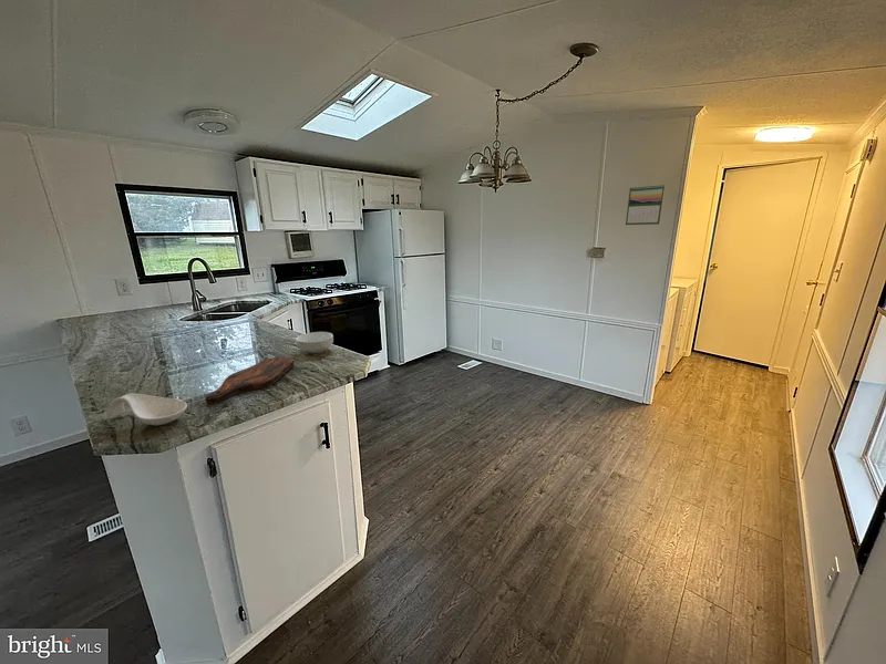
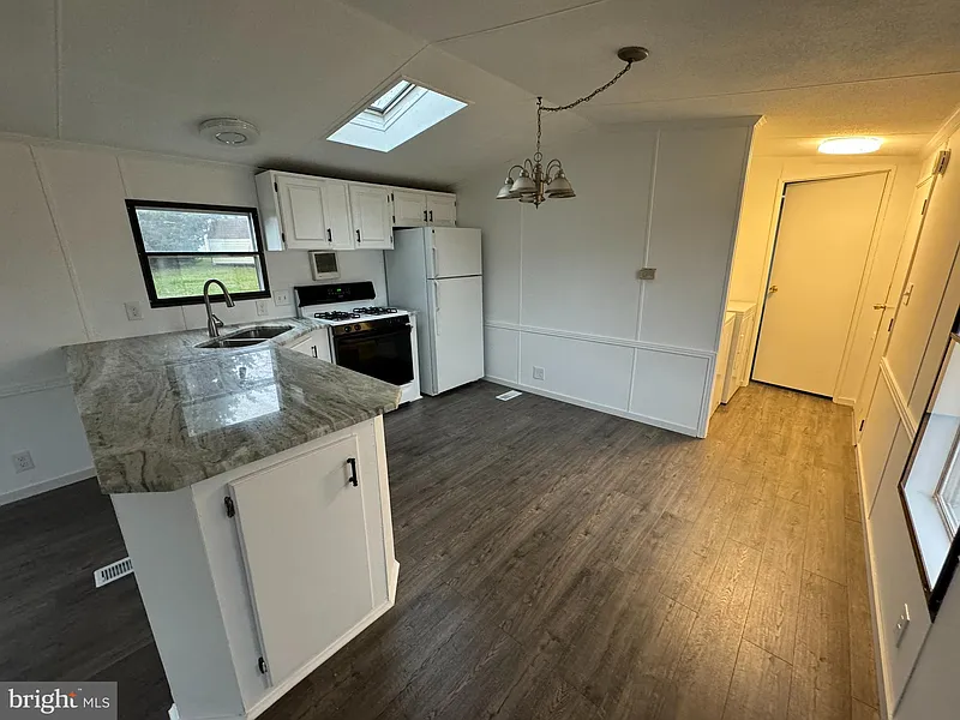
- cutting board [204,356,295,405]
- calendar [625,183,667,226]
- spoon rest [106,392,188,426]
- cereal bowl [295,331,334,354]
